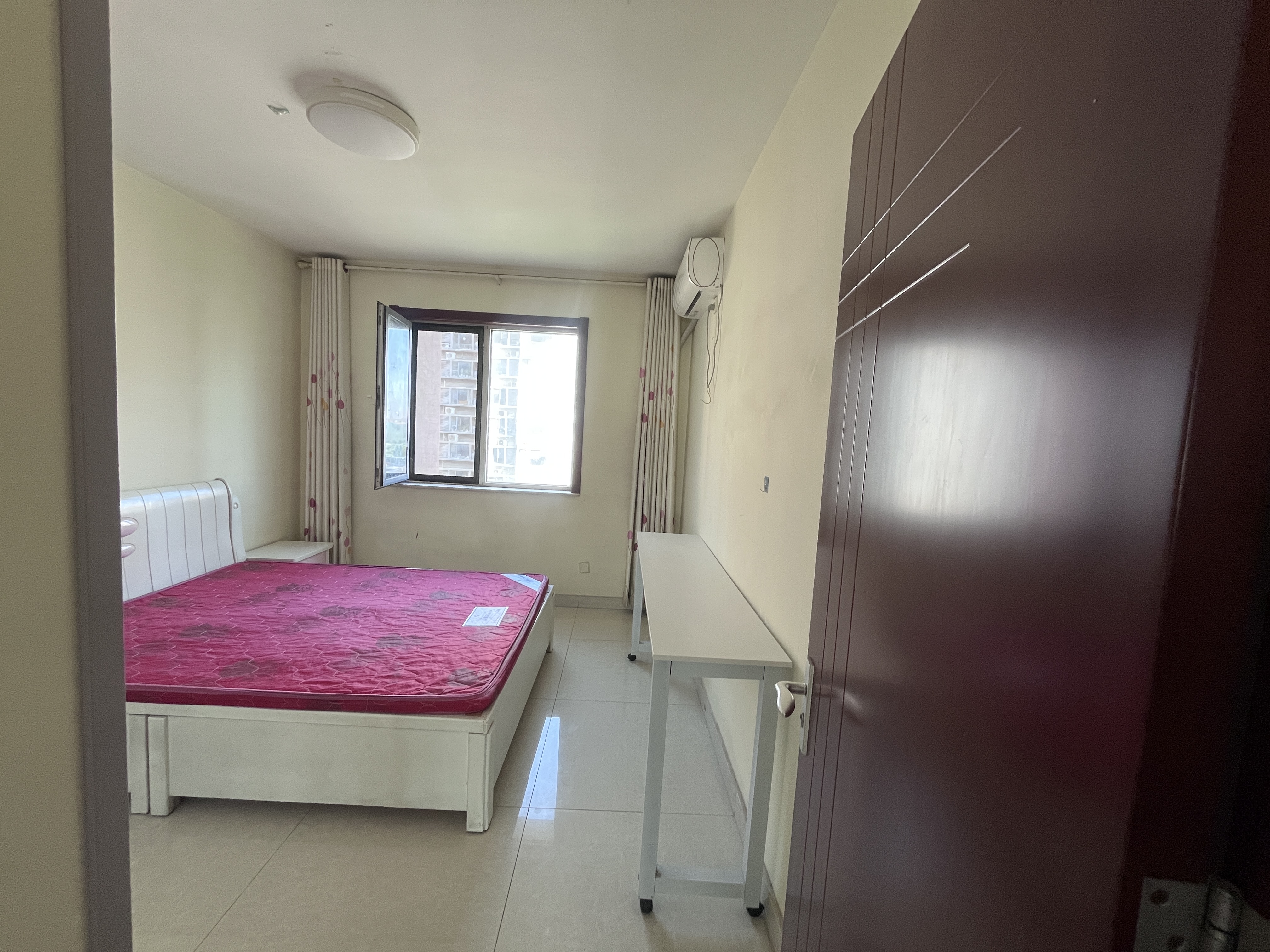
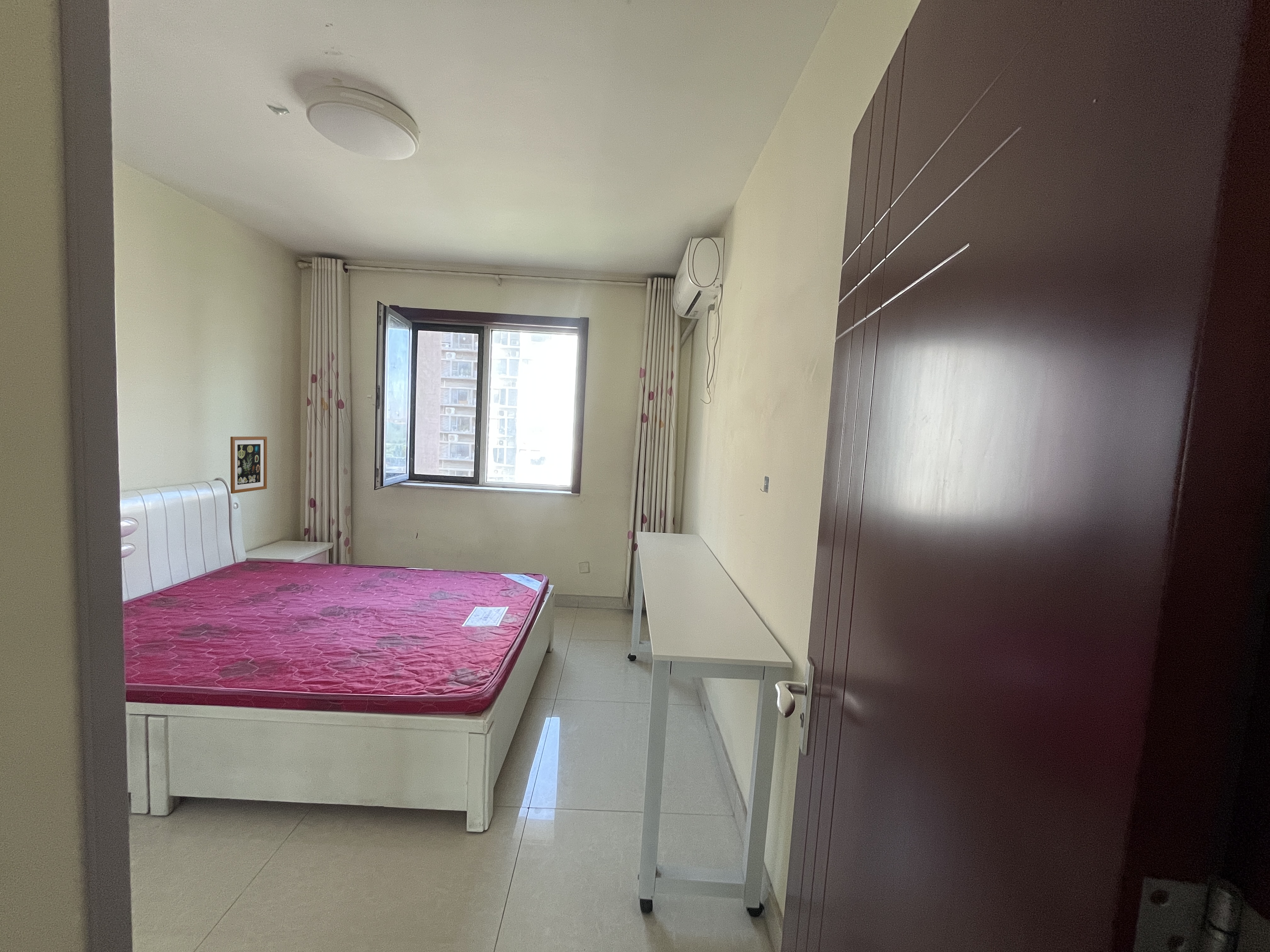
+ wall art [230,436,267,494]
